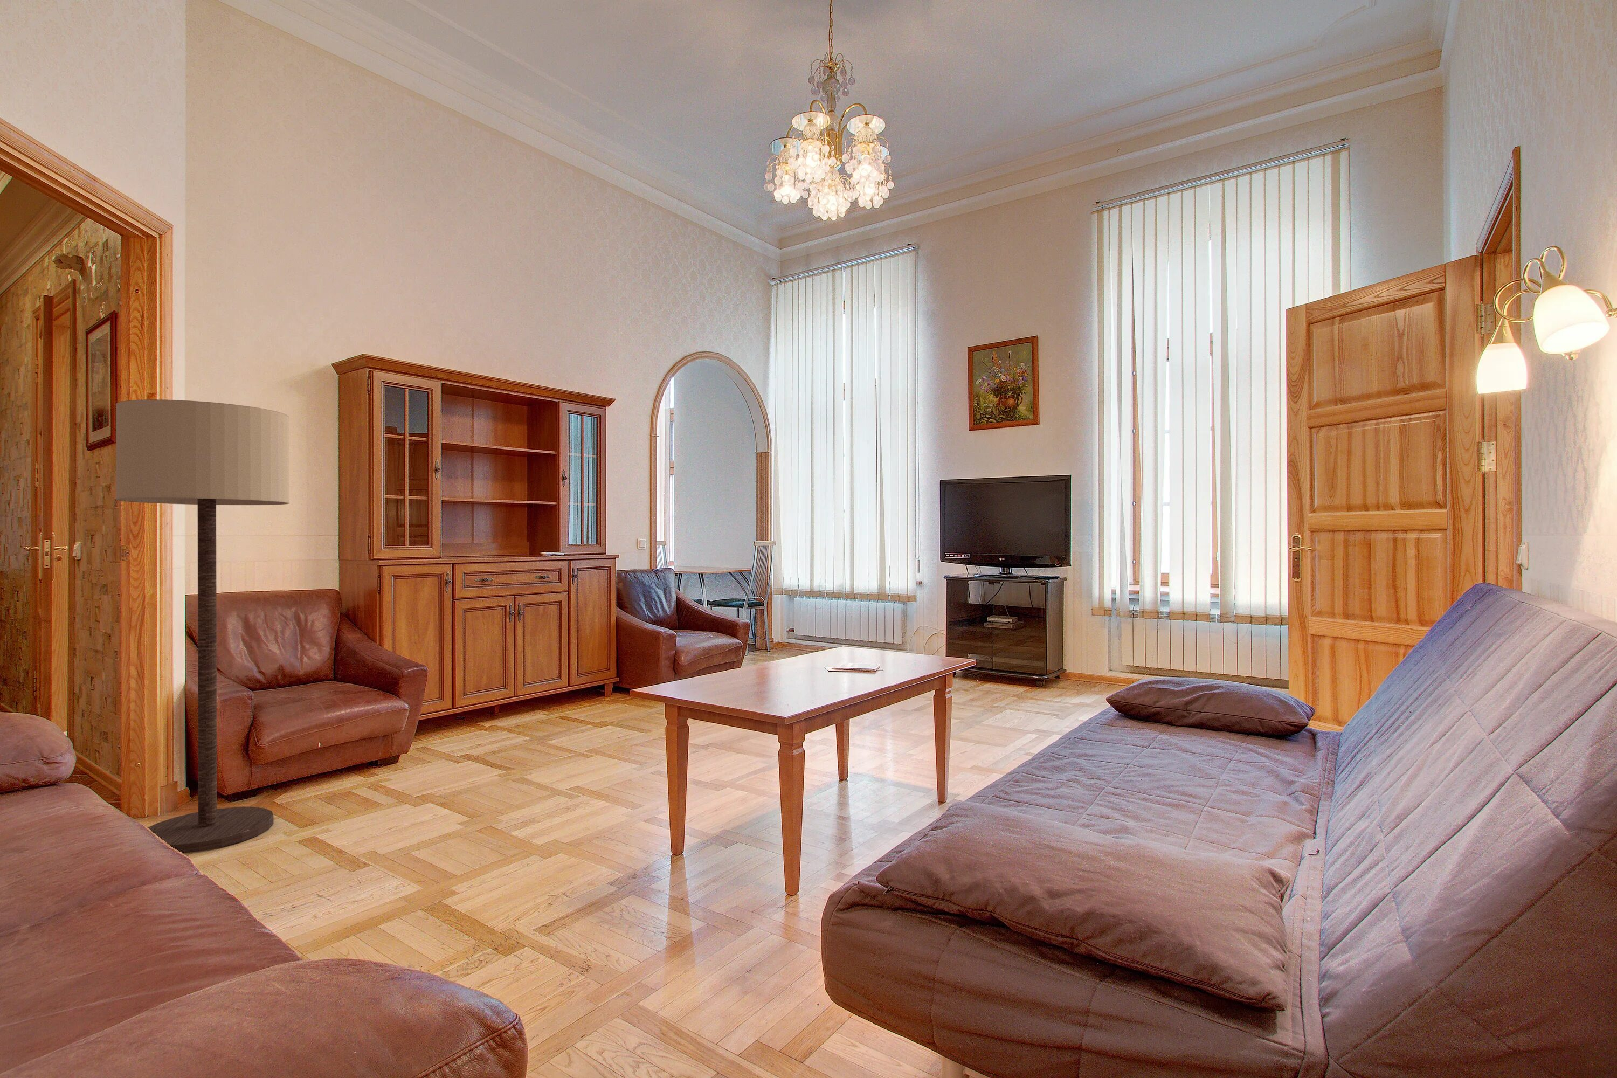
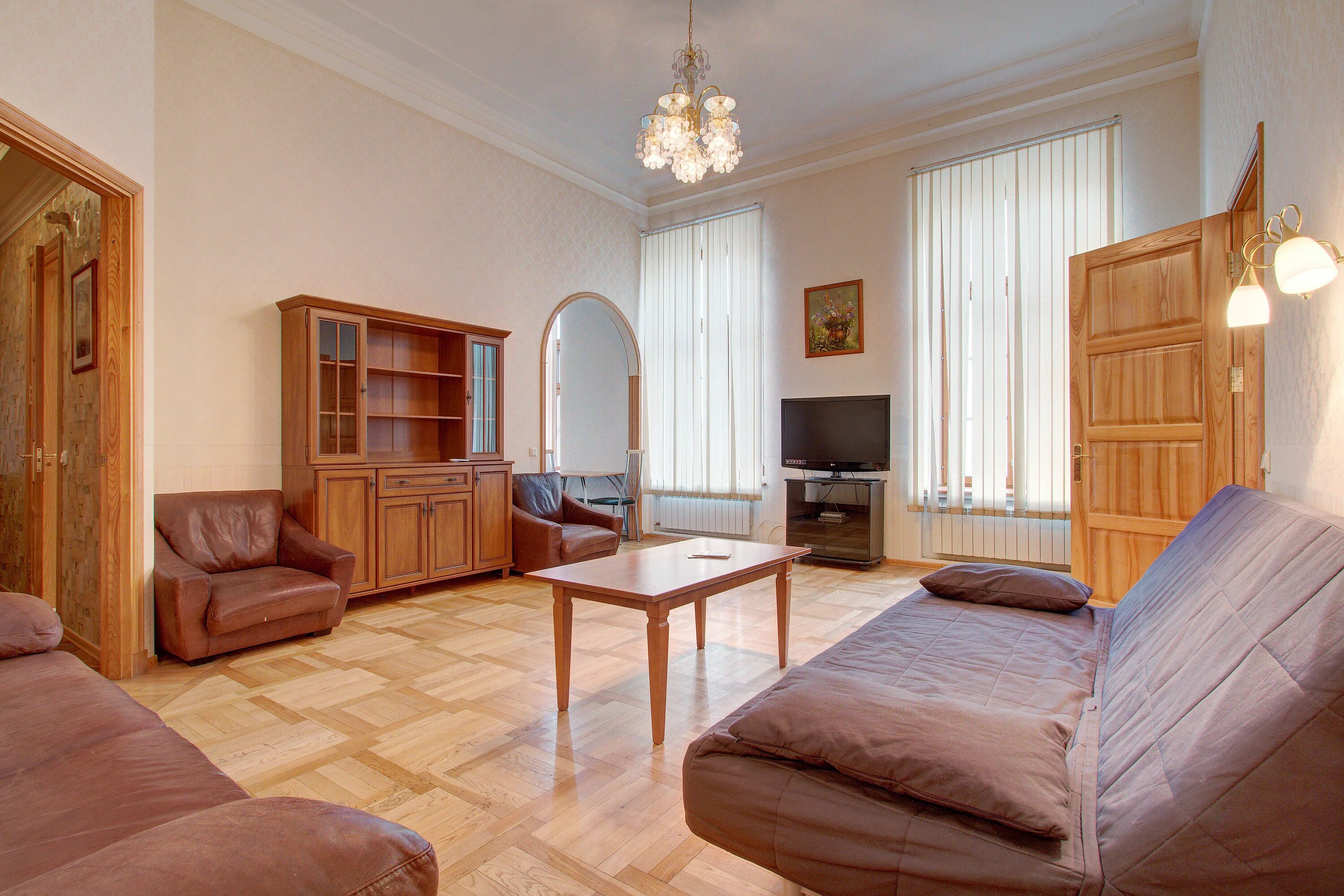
- floor lamp [116,399,290,854]
